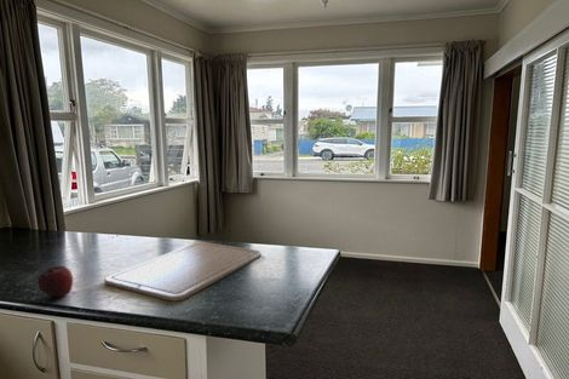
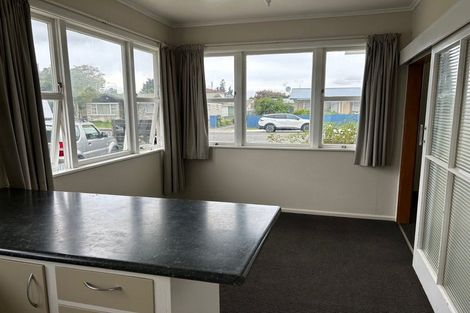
- fruit [36,265,74,298]
- chopping board [103,241,263,303]
